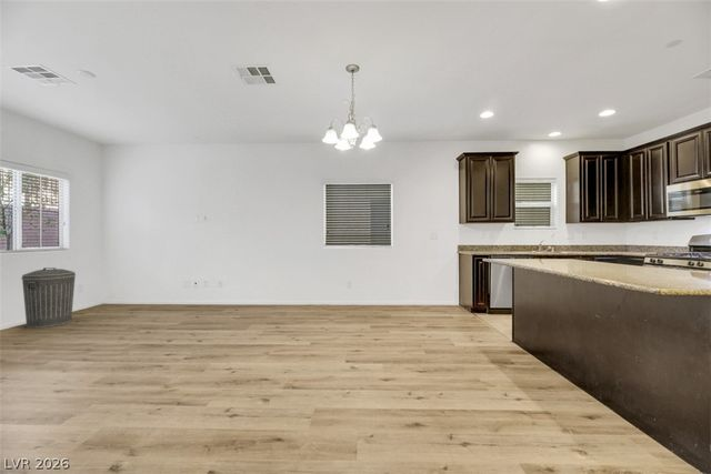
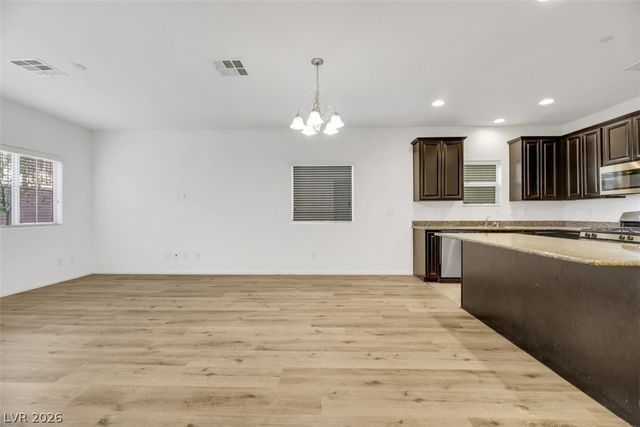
- trash can [20,266,77,329]
